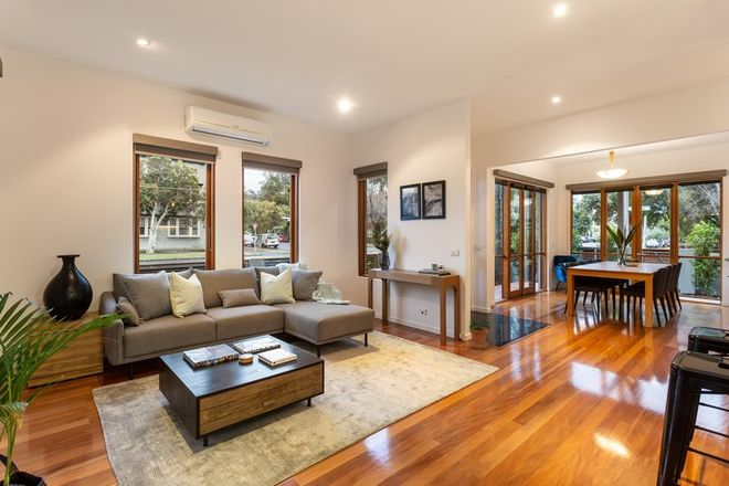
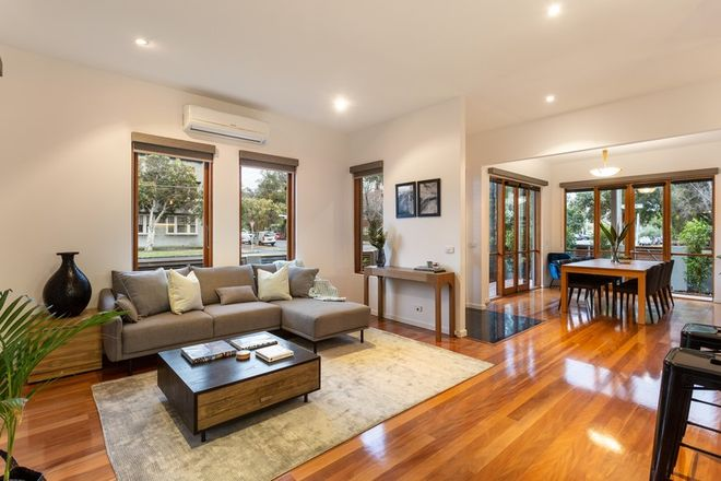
- potted plant [468,319,492,350]
